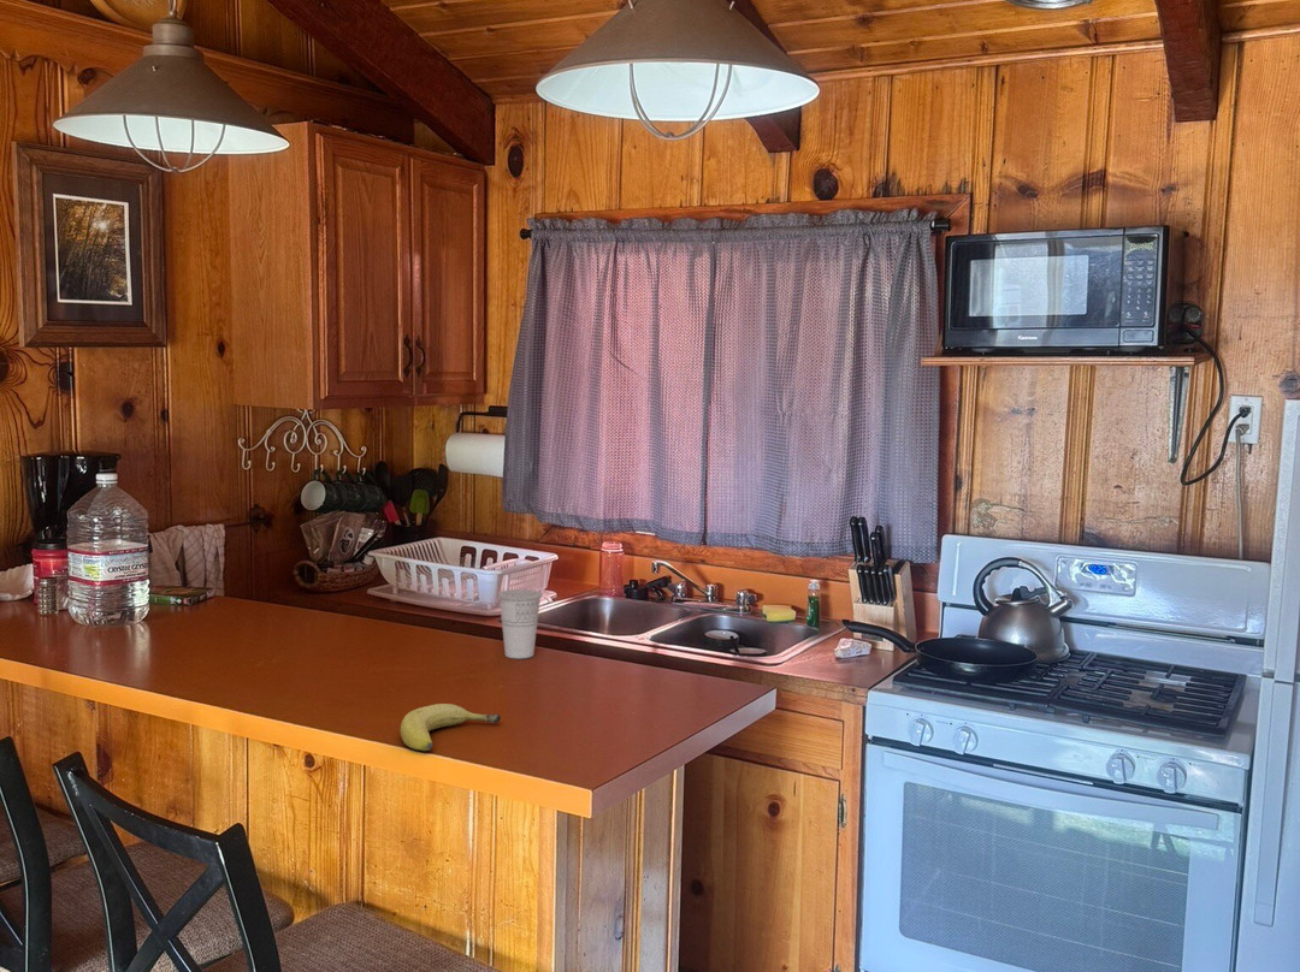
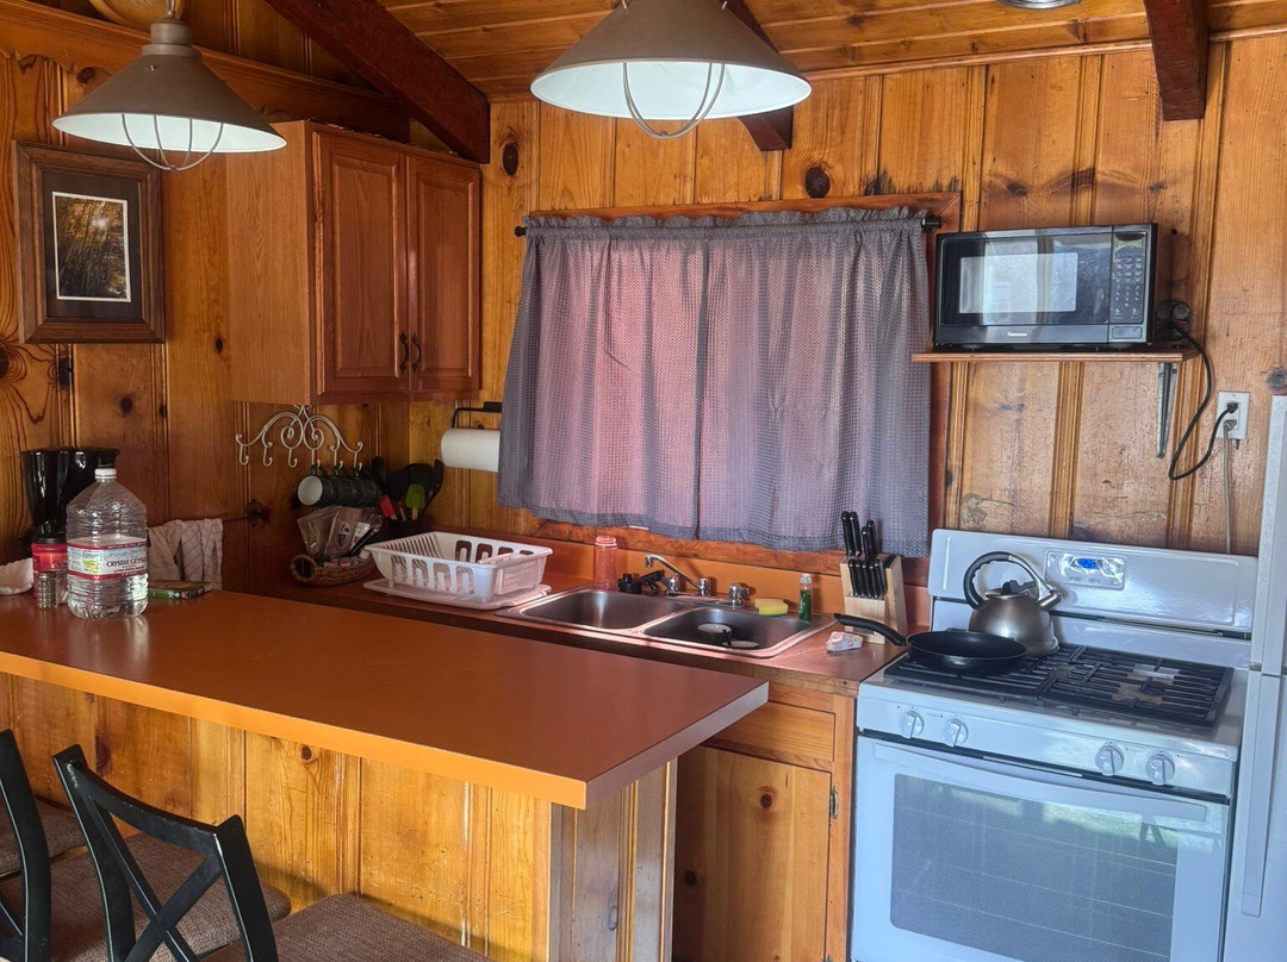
- cup [496,588,544,659]
- fruit [400,703,502,752]
